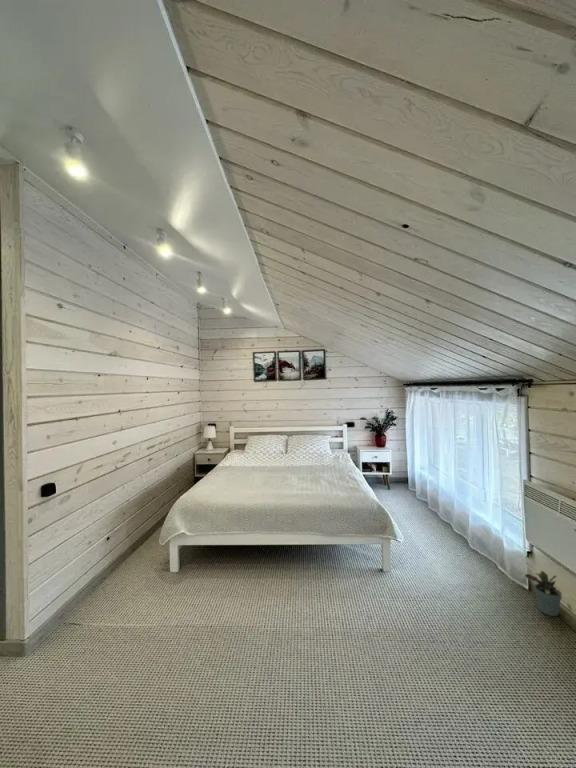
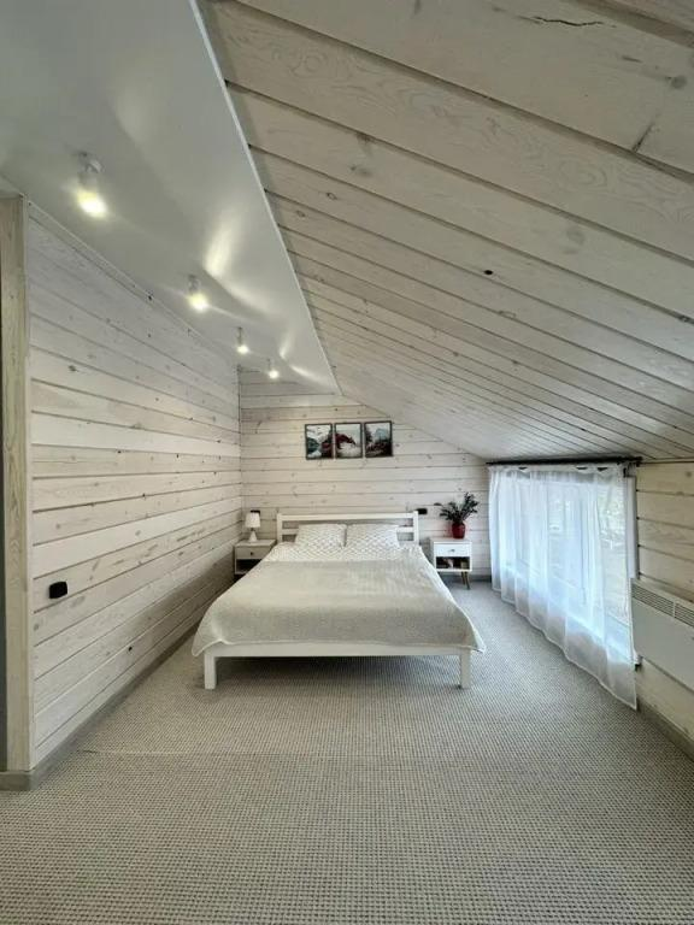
- potted plant [524,570,563,617]
